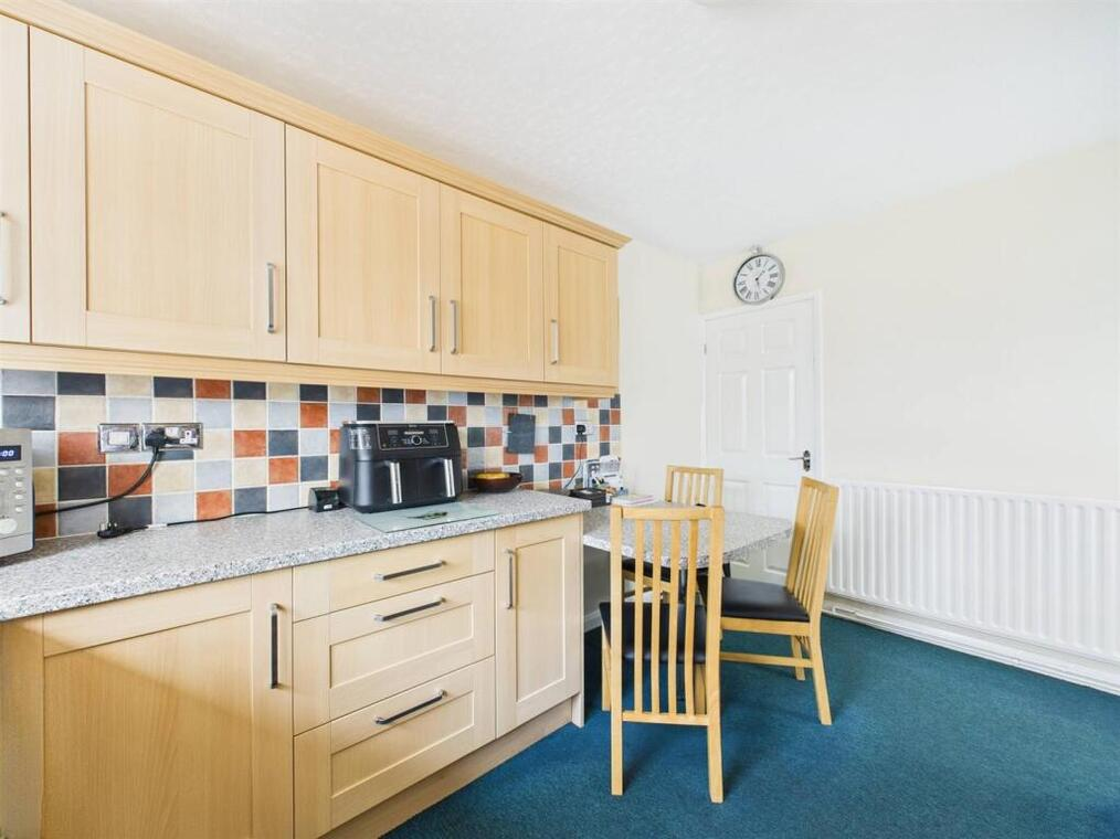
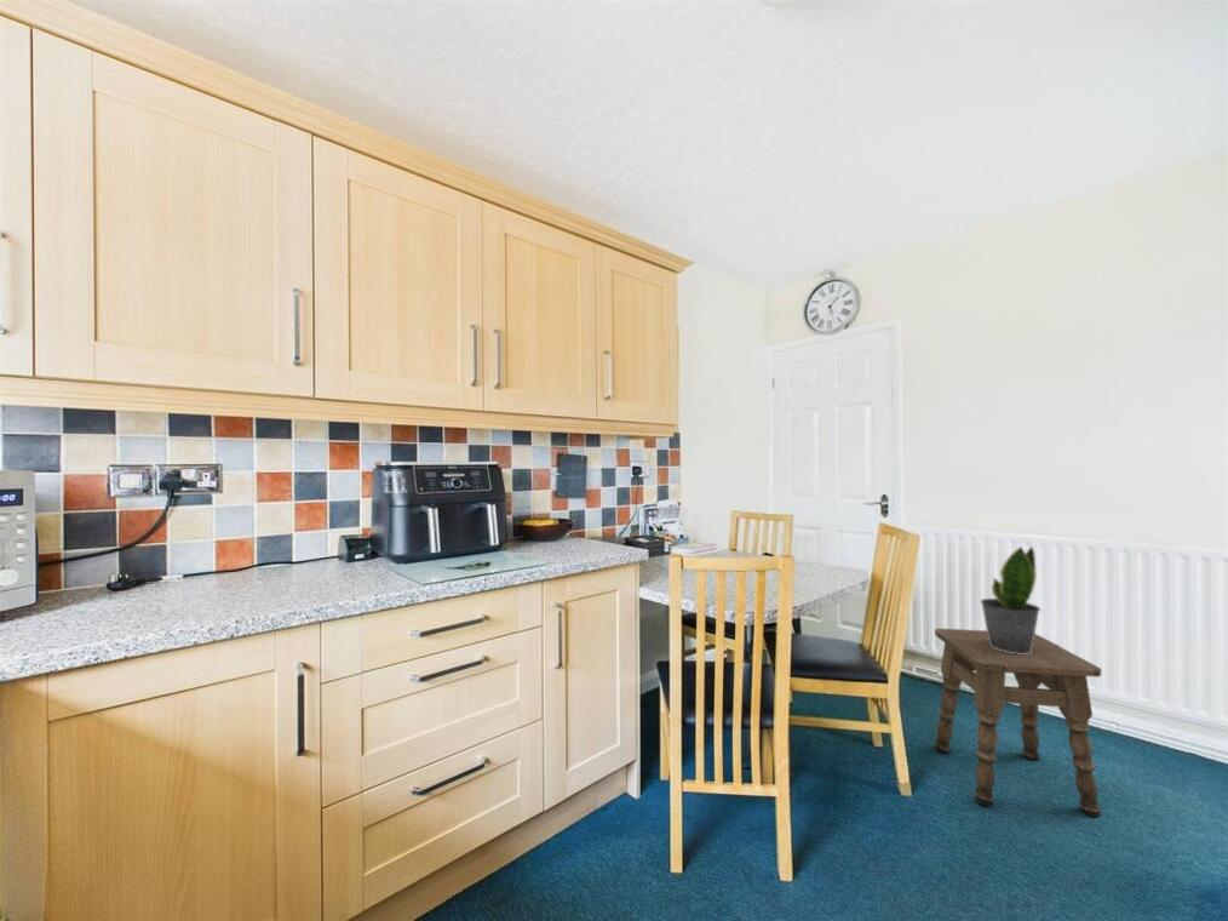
+ side table [934,628,1102,818]
+ potted plant [980,545,1041,654]
